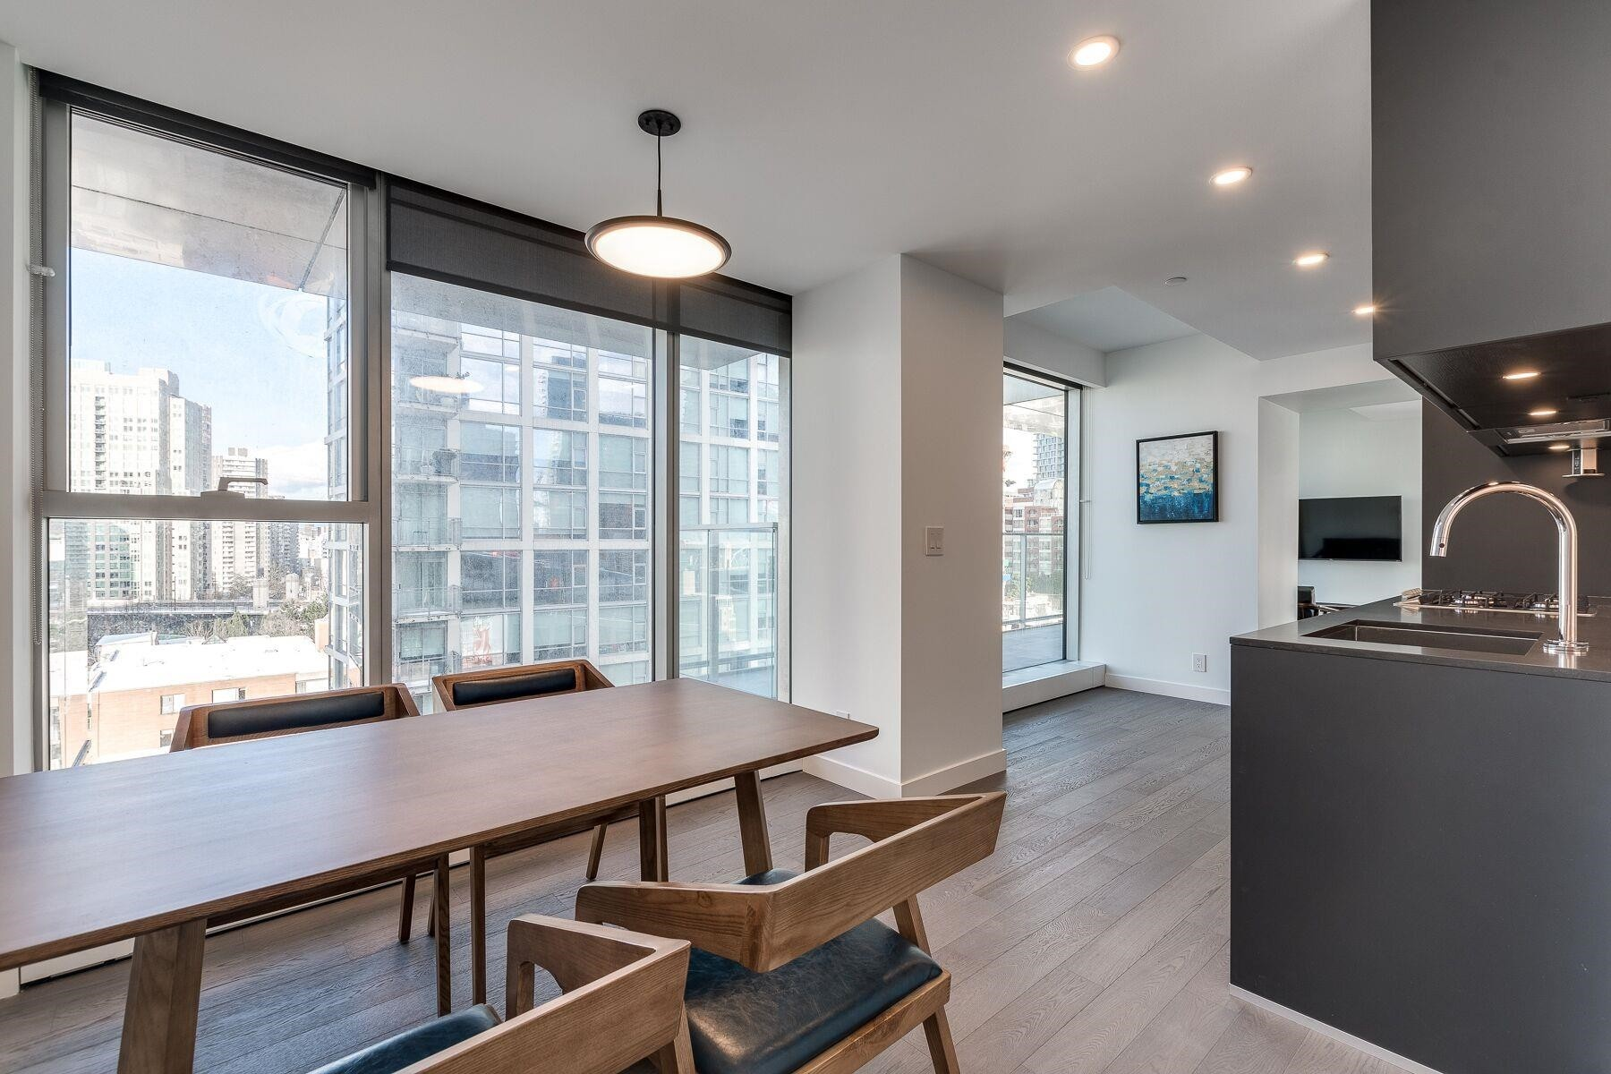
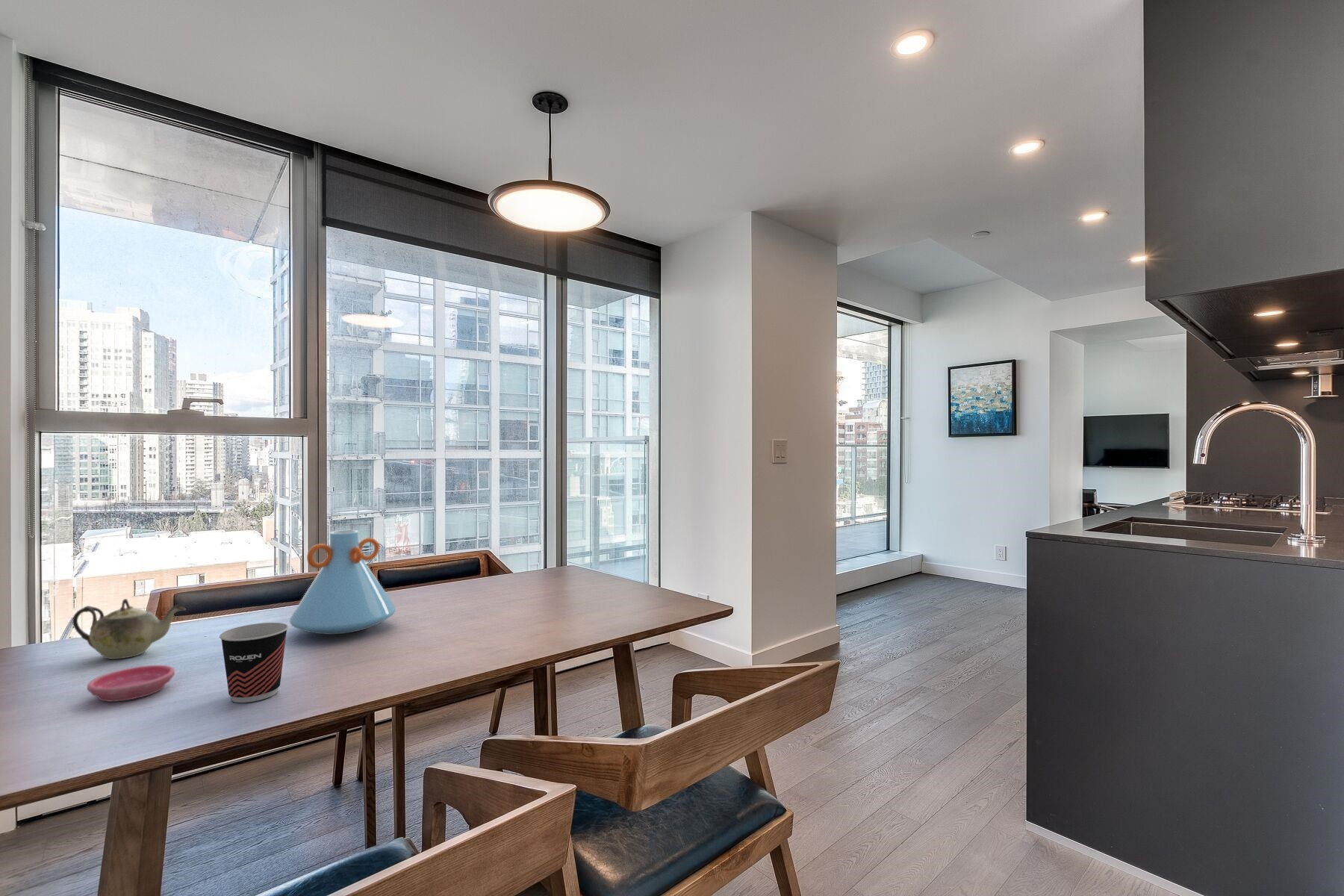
+ teapot [72,598,187,660]
+ cup [219,622,289,703]
+ saucer [87,665,175,703]
+ vase [289,529,396,635]
